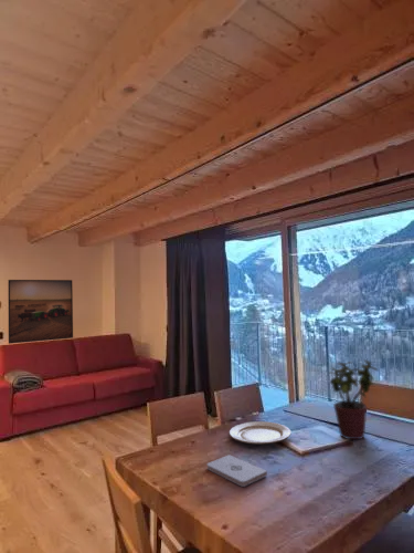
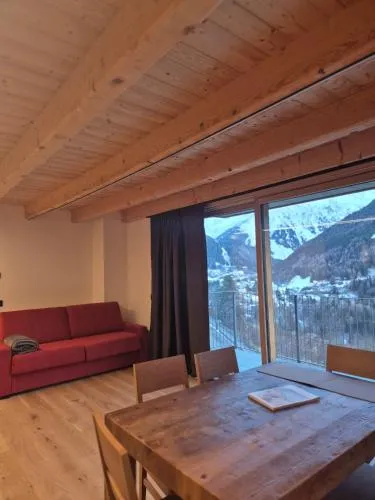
- notepad [206,453,268,488]
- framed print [8,279,74,345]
- potted plant [328,358,379,440]
- chinaware [229,420,293,445]
